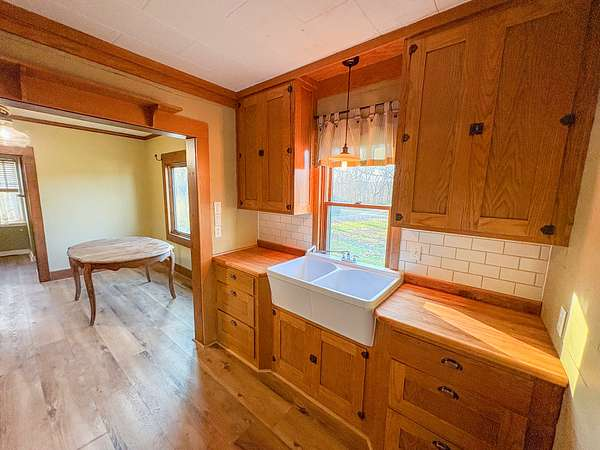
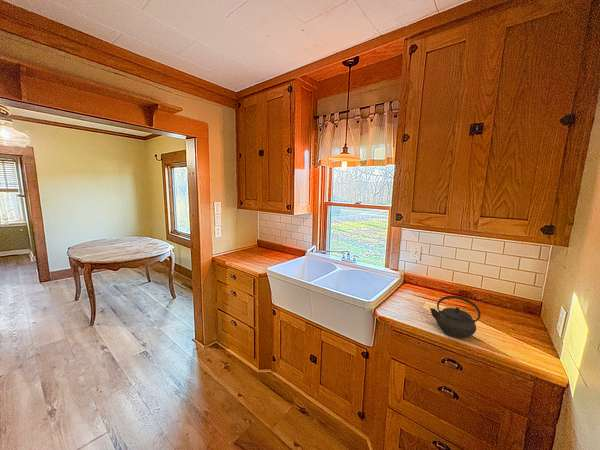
+ kettle [429,295,482,339]
